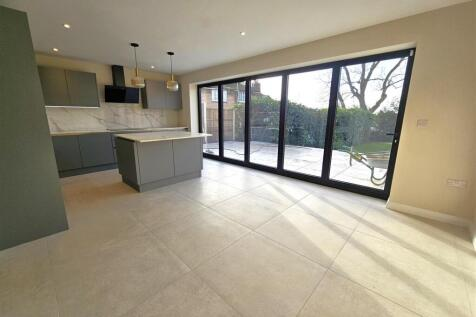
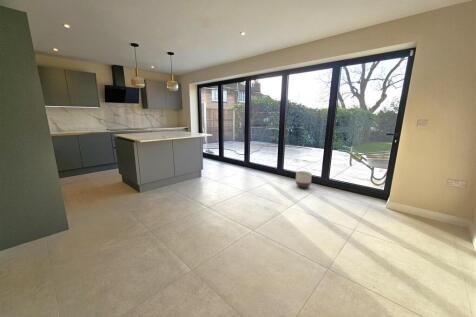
+ planter [295,170,313,189]
